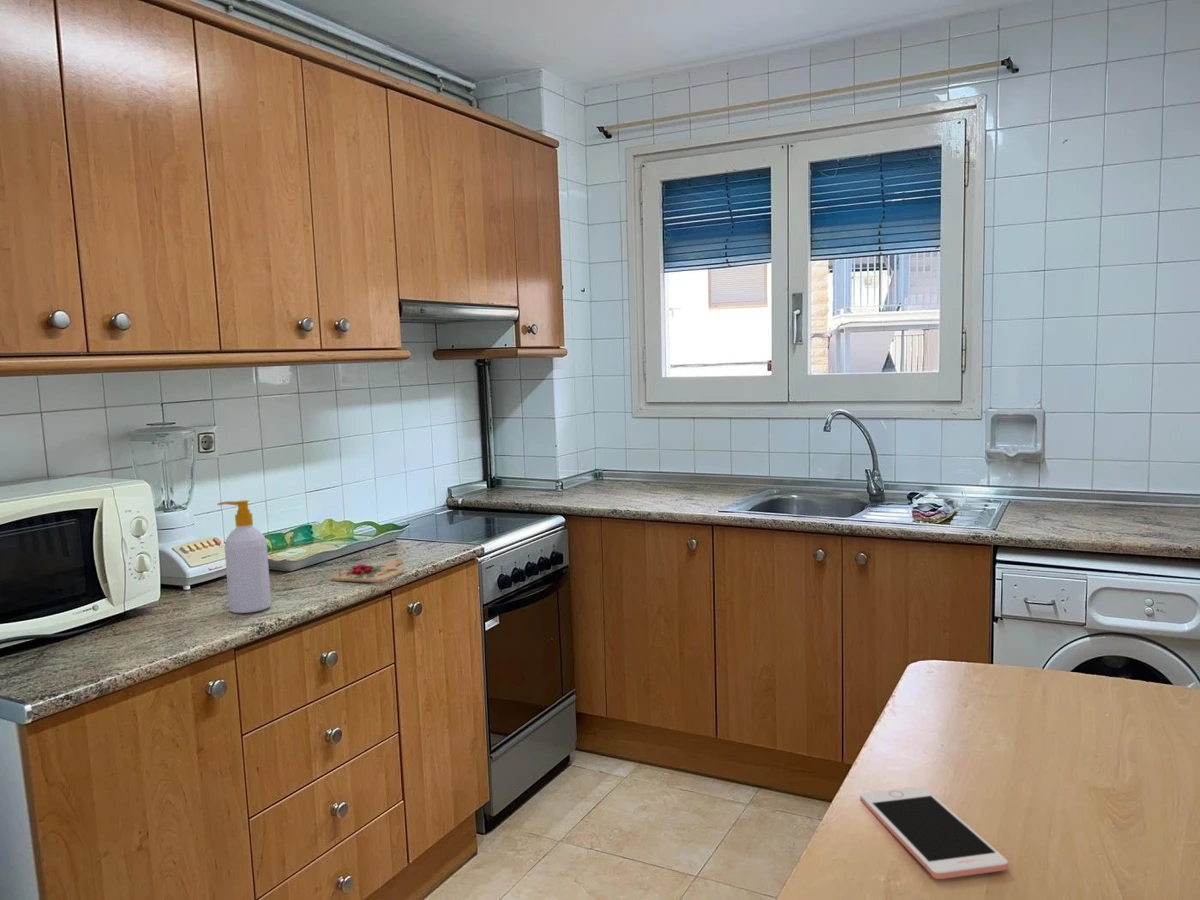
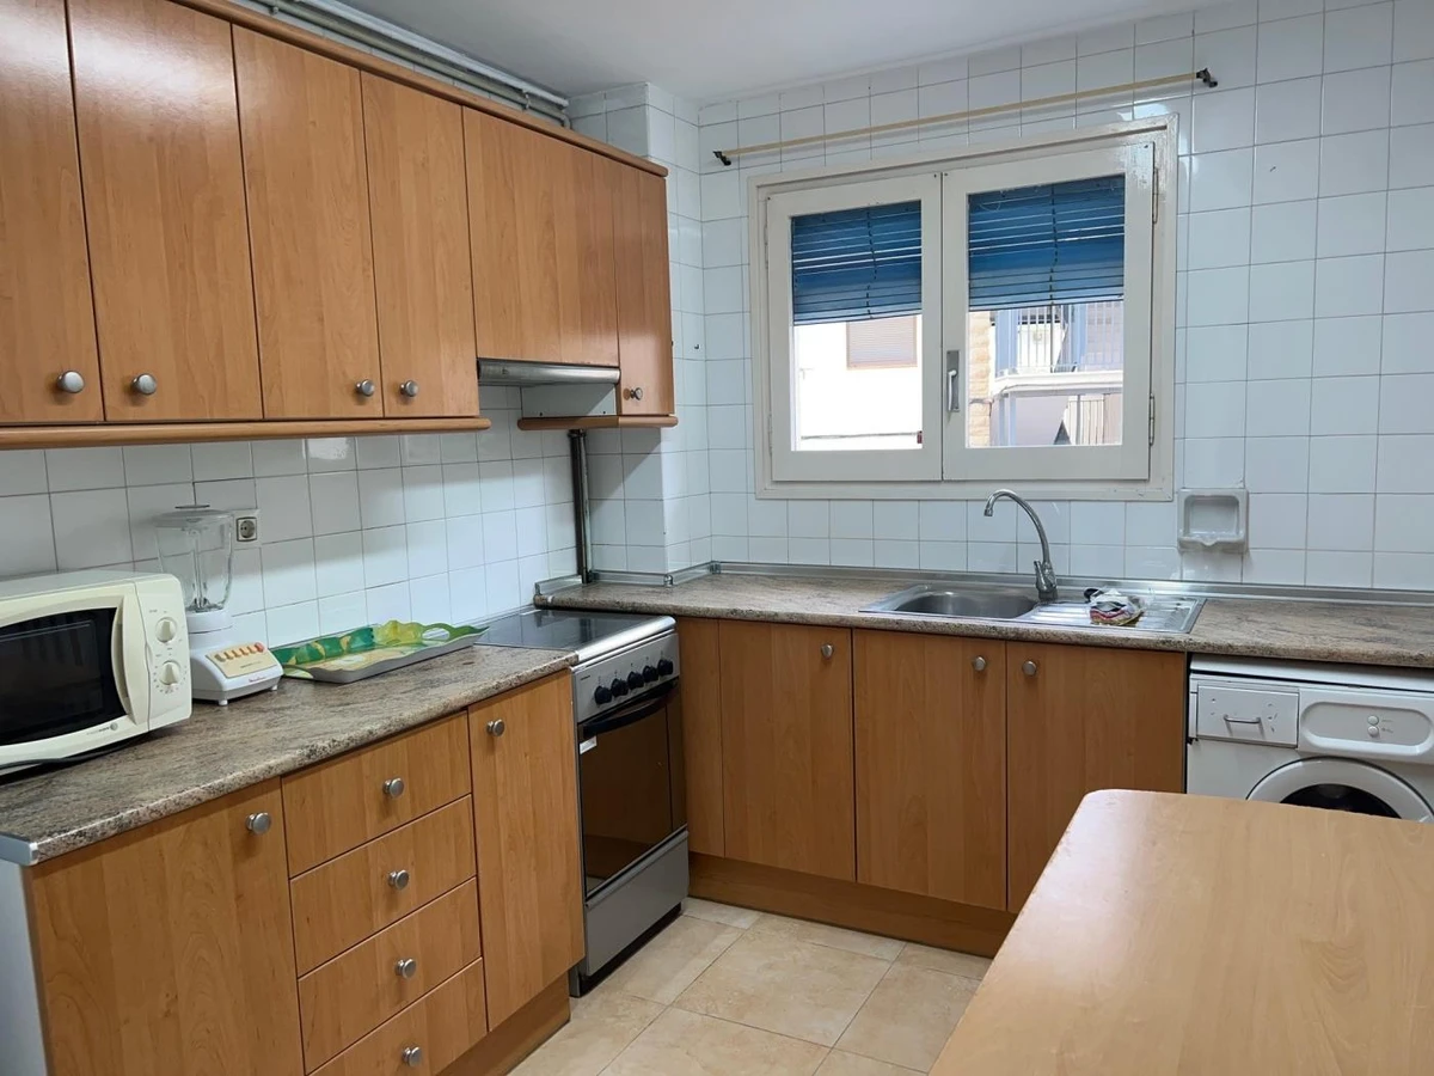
- soap bottle [216,499,272,614]
- cell phone [859,785,1009,880]
- cutting board [330,558,406,583]
